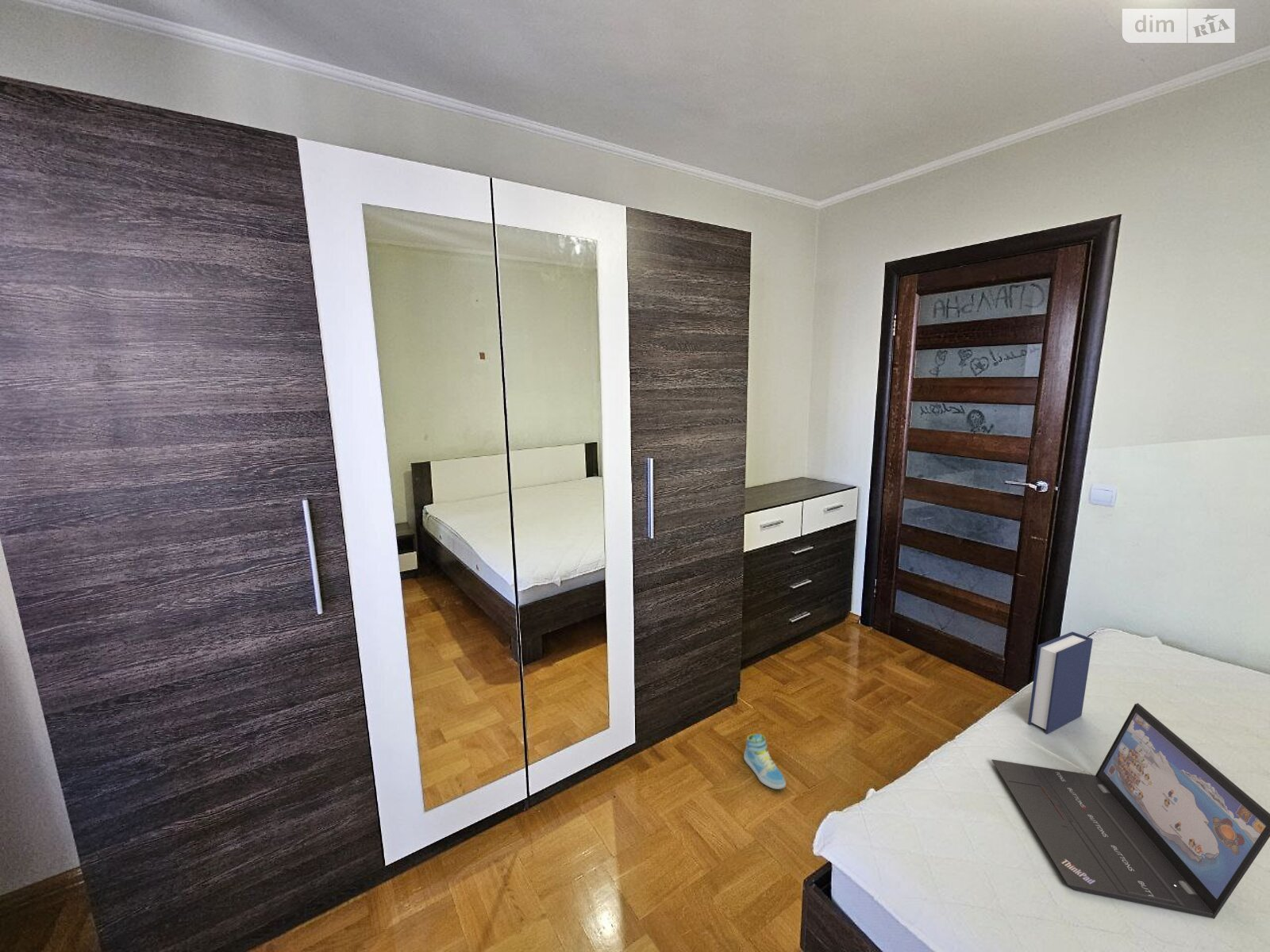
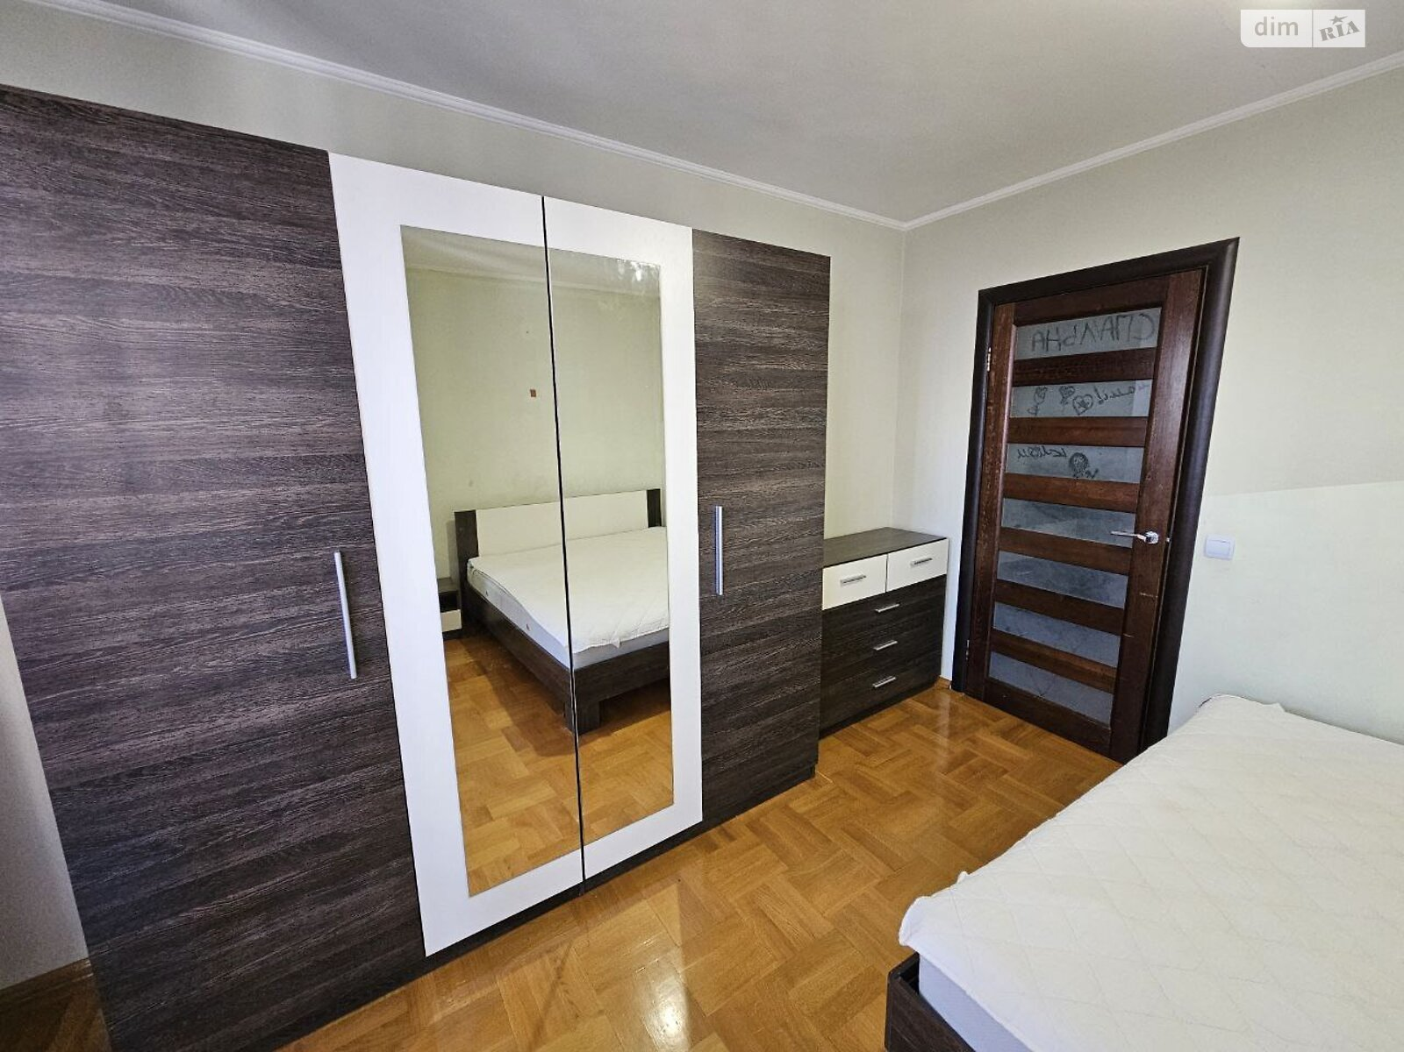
- hardback book [1027,631,1094,735]
- sneaker [743,732,787,790]
- laptop [991,702,1270,919]
